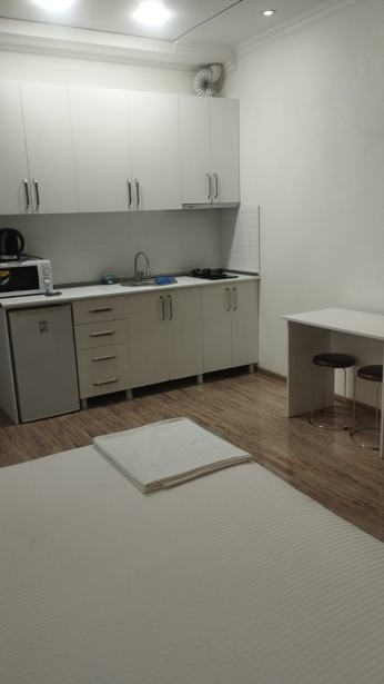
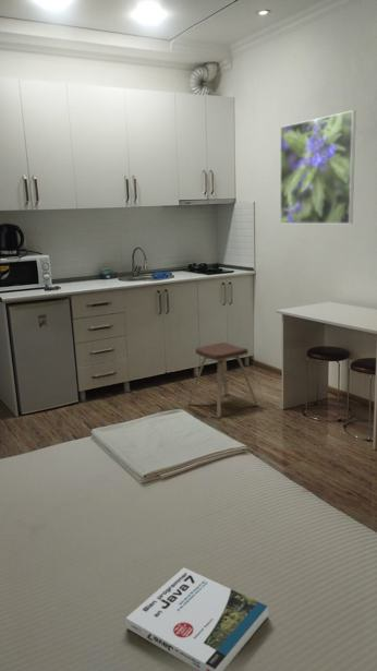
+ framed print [279,109,357,225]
+ book [125,566,269,671]
+ music stool [187,342,259,419]
